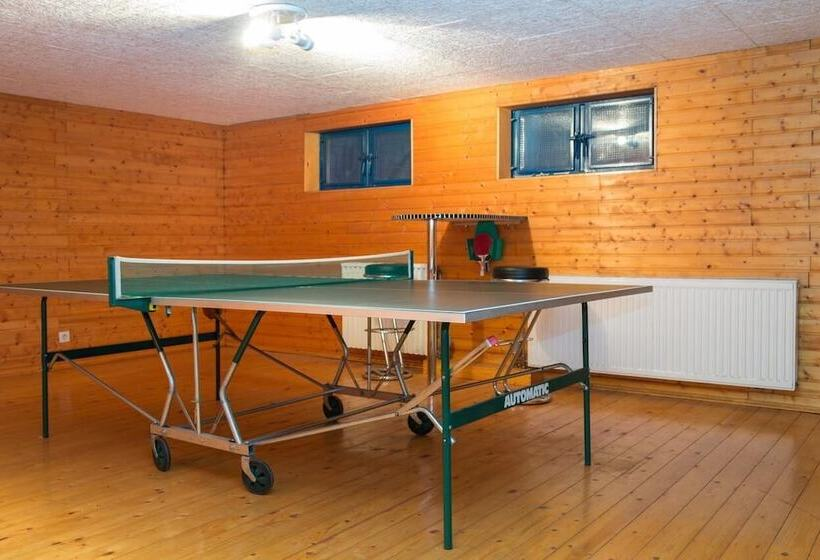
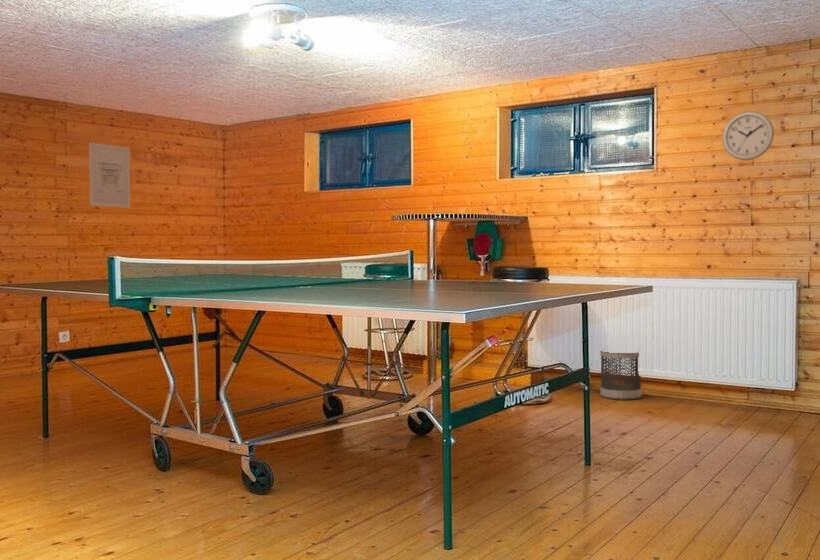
+ wall art [88,142,131,209]
+ wastebasket [599,350,643,401]
+ wall clock [721,110,775,161]
